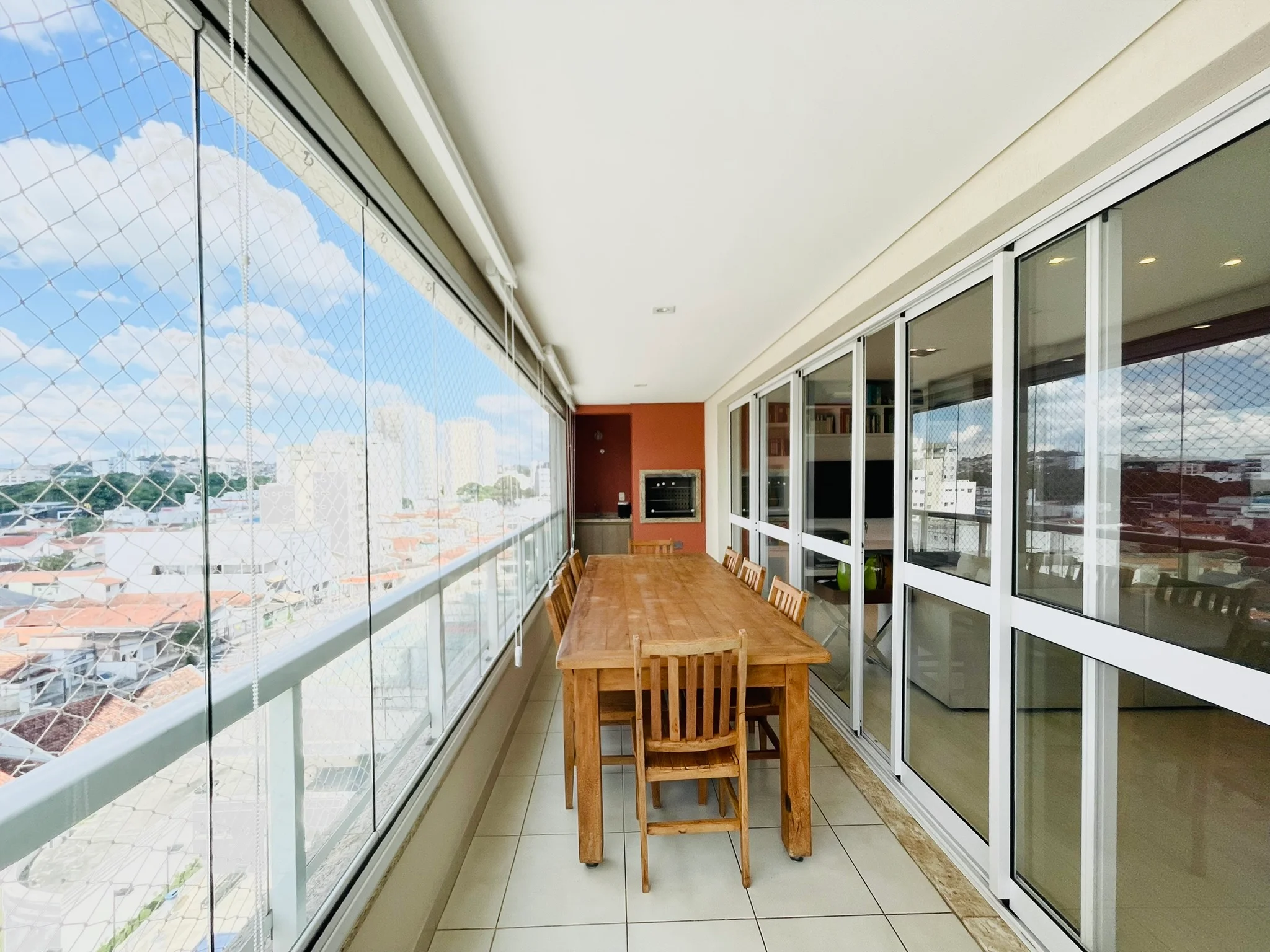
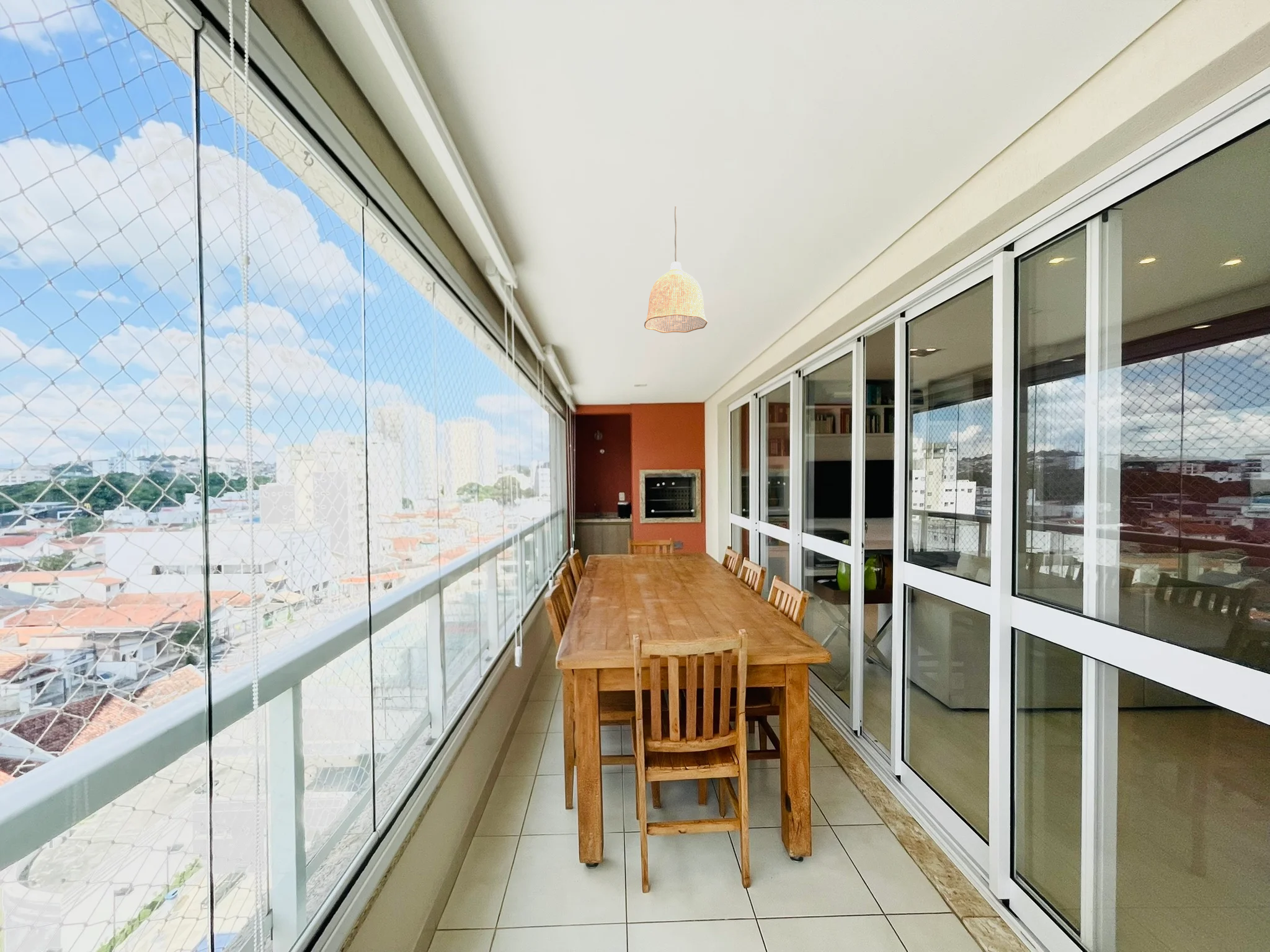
+ pendant lamp [644,206,708,333]
